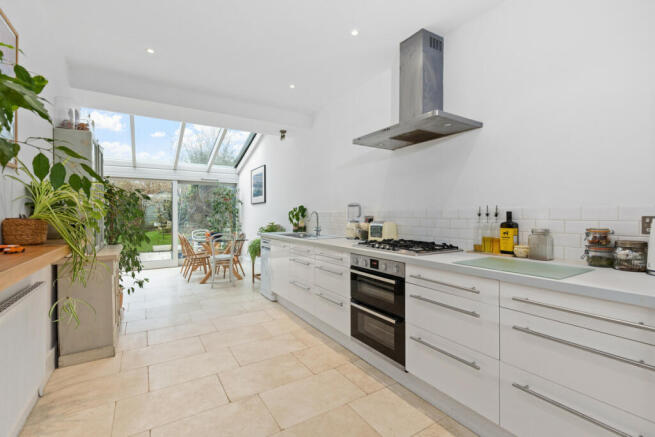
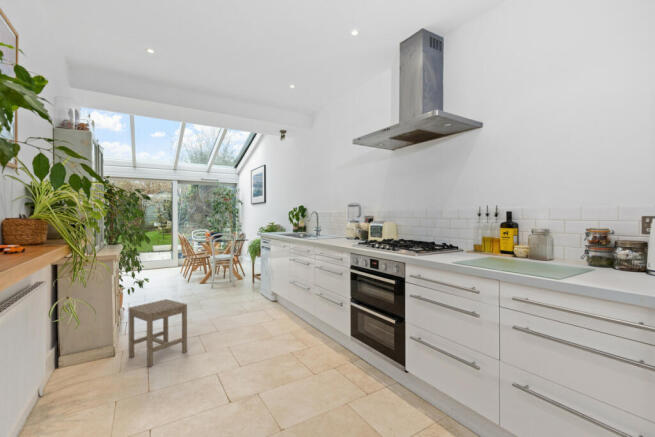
+ stool [127,298,188,368]
